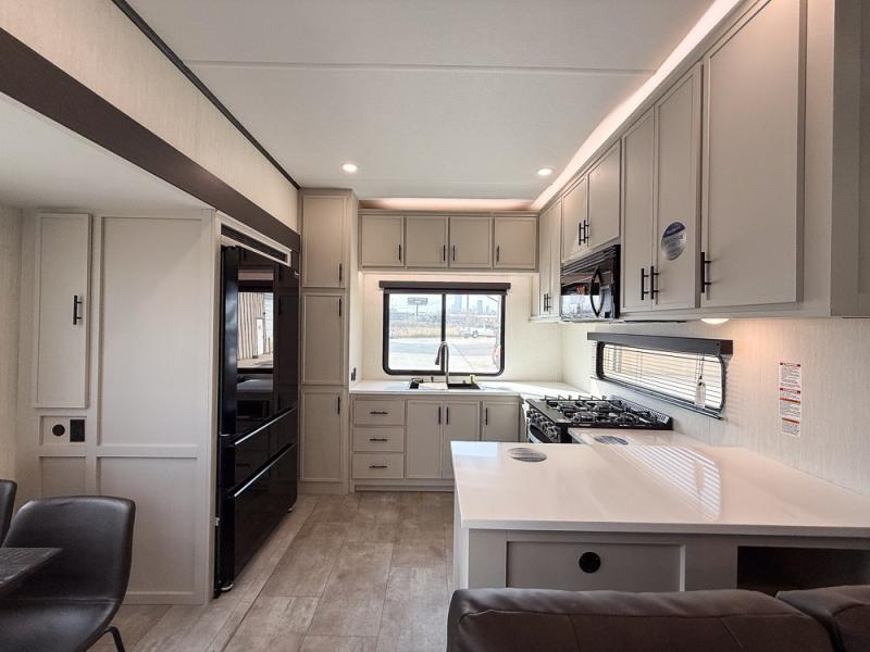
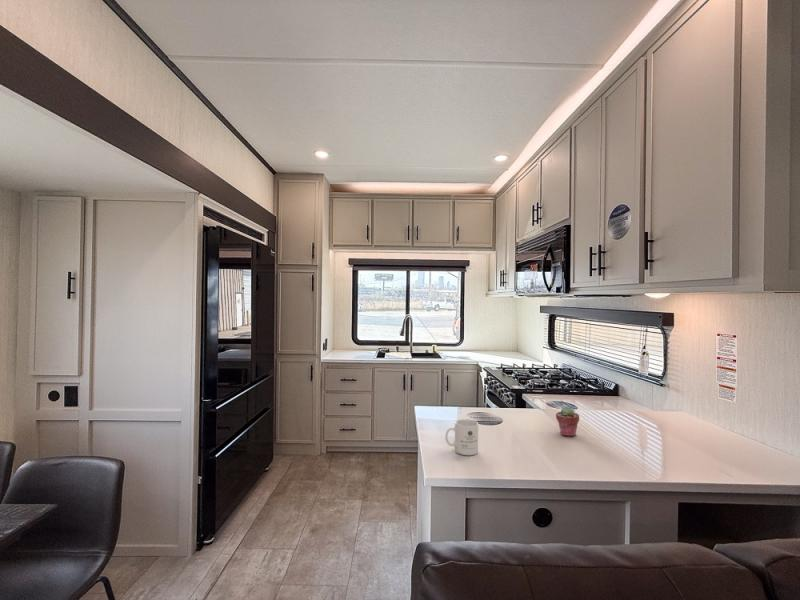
+ mug [444,418,479,456]
+ potted succulent [555,405,580,437]
